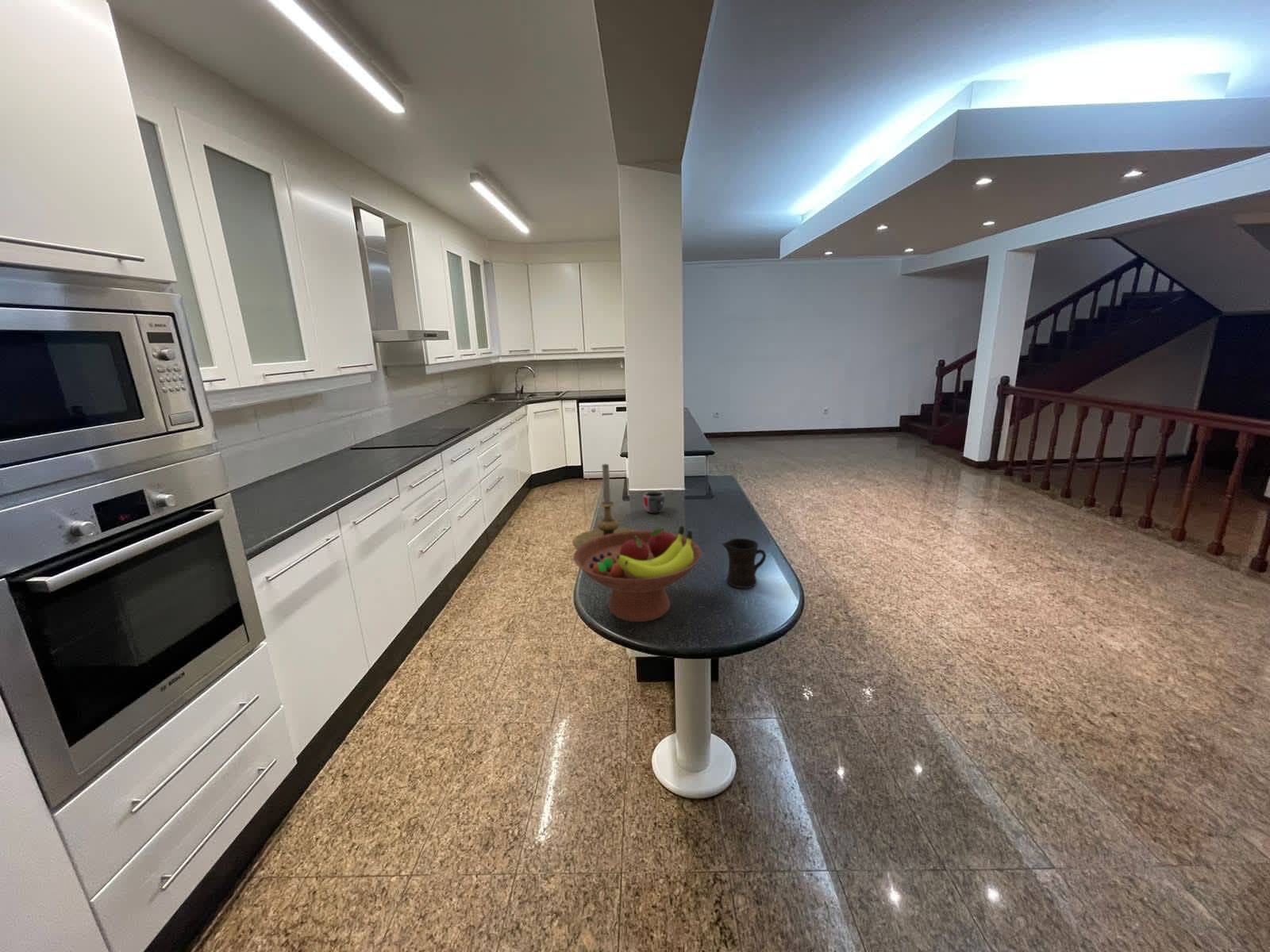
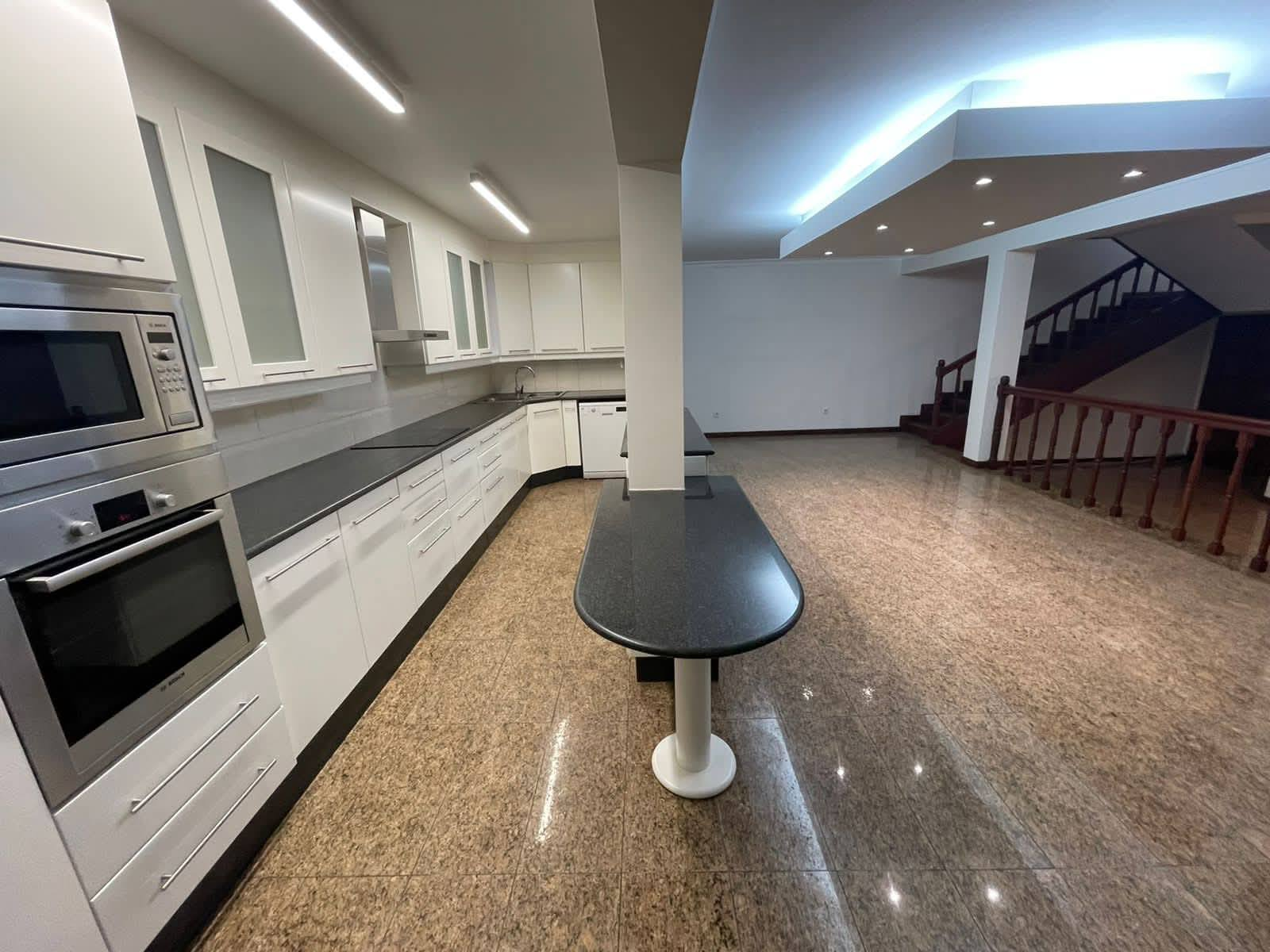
- mug [722,538,767,589]
- candle holder [571,463,636,550]
- fruit bowl [572,525,702,623]
- mug [642,490,666,514]
